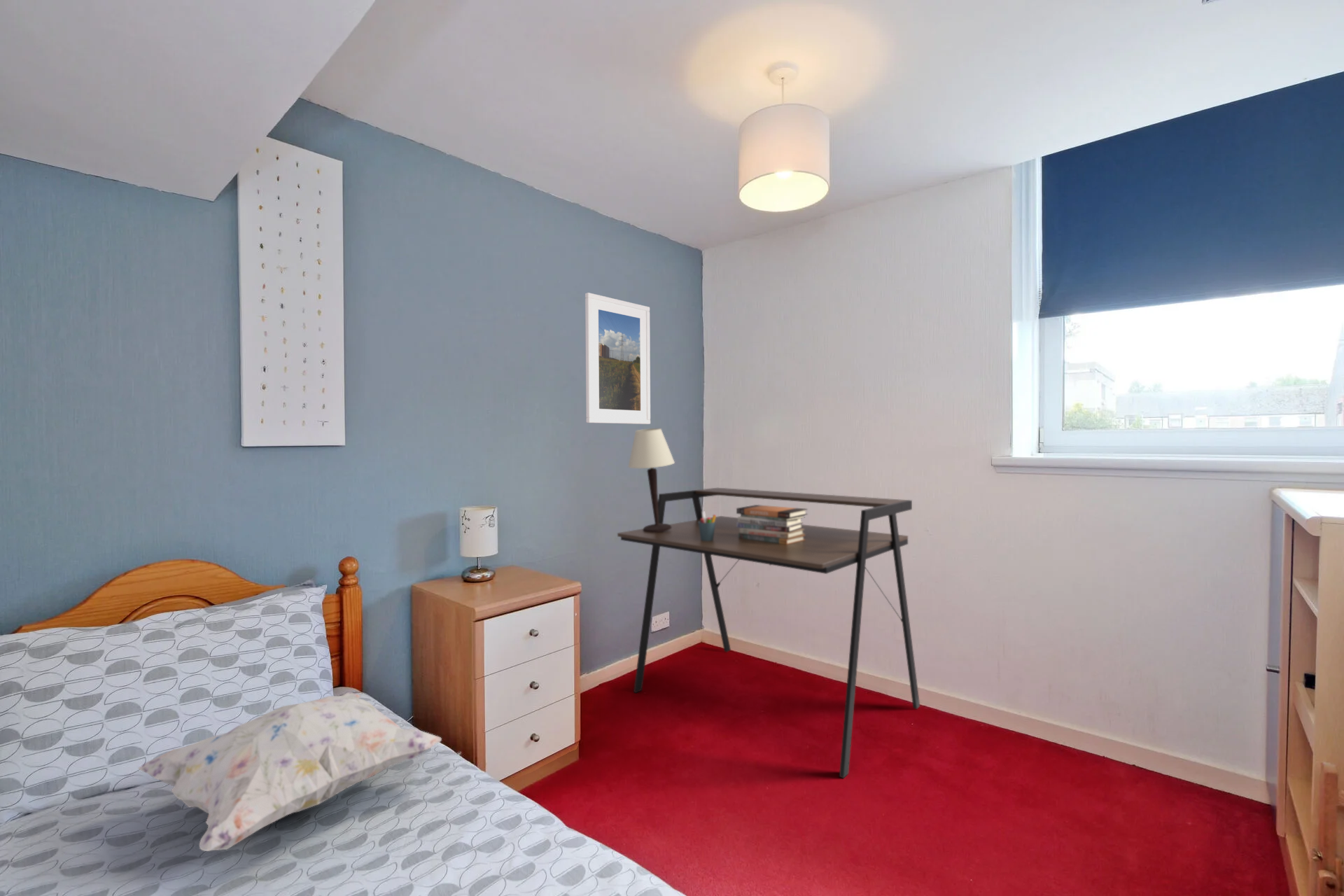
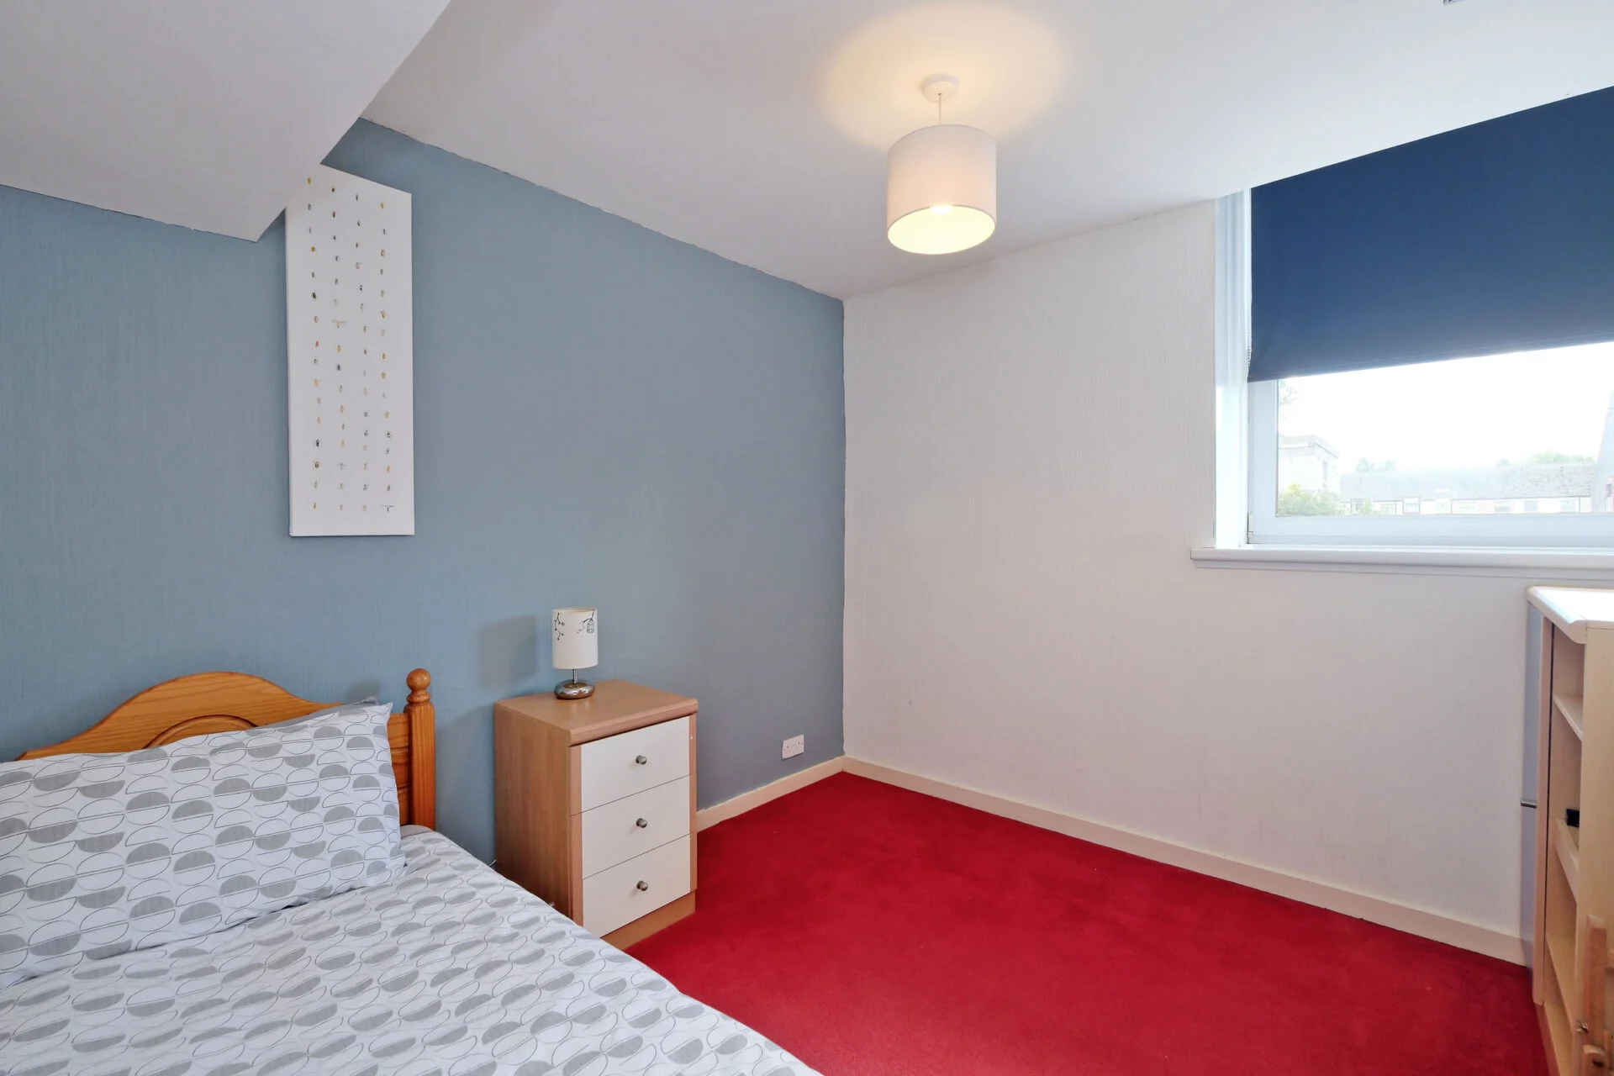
- table lamp [627,428,675,533]
- book stack [736,504,809,545]
- pen holder [699,510,717,541]
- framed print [584,292,651,425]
- decorative pillow [138,691,442,852]
- desk [617,487,921,779]
